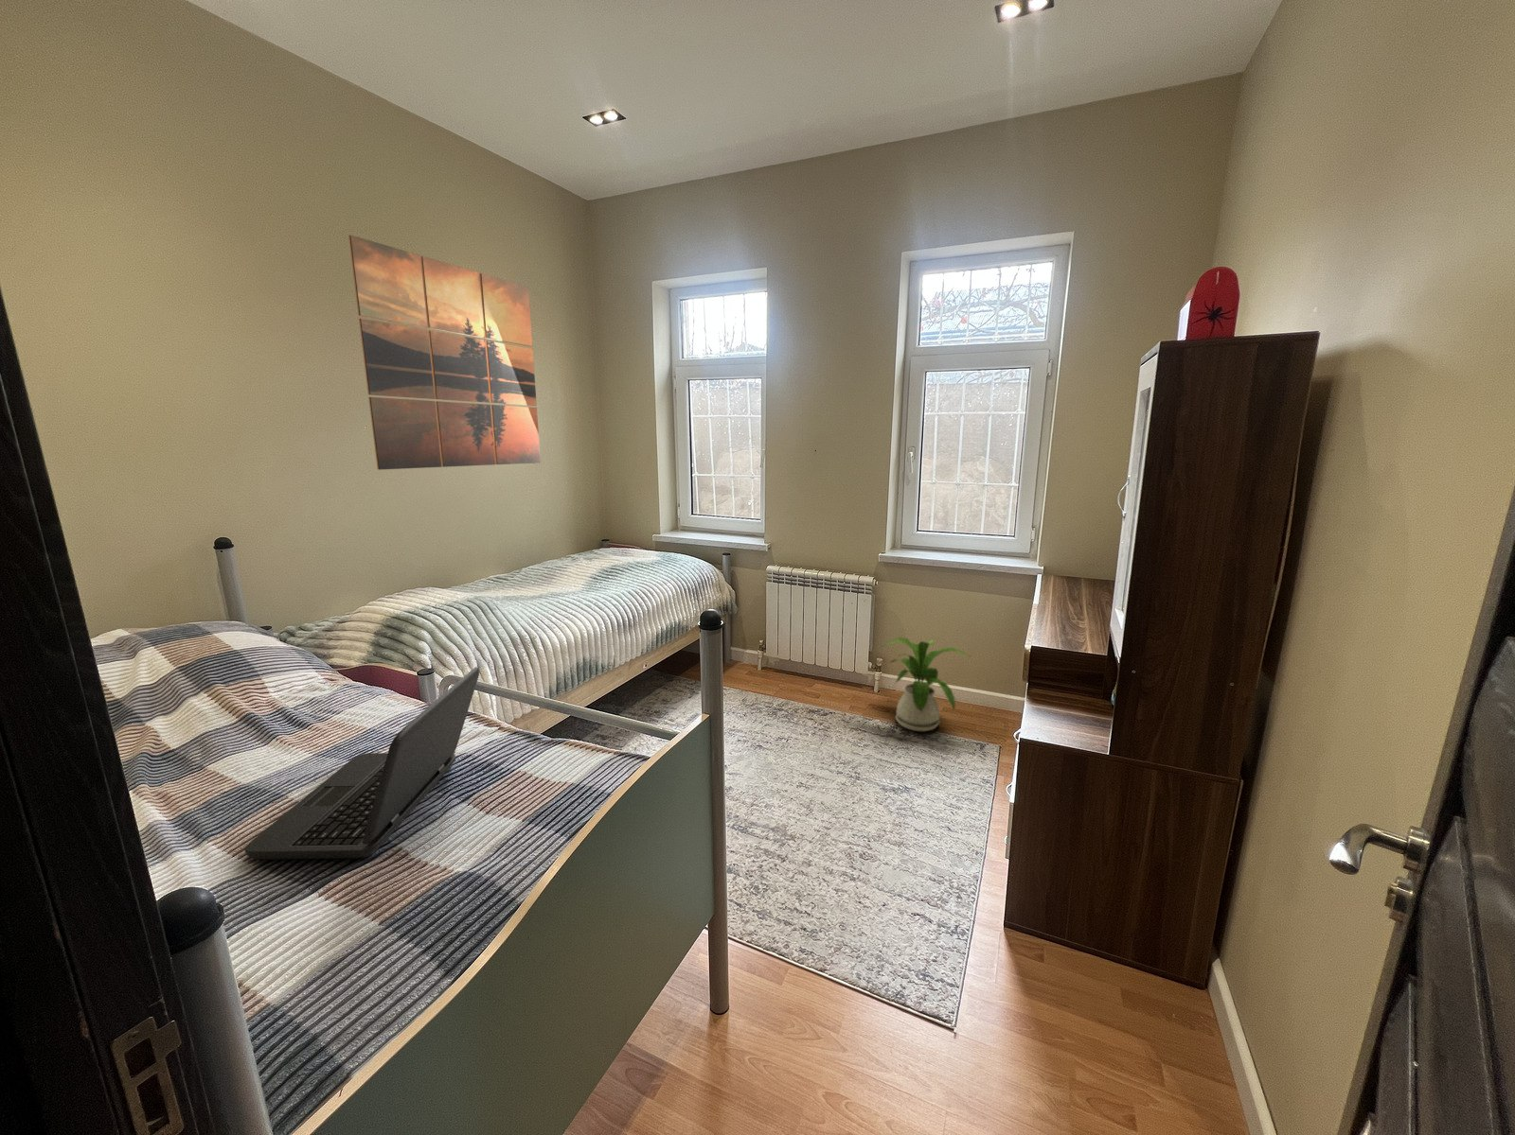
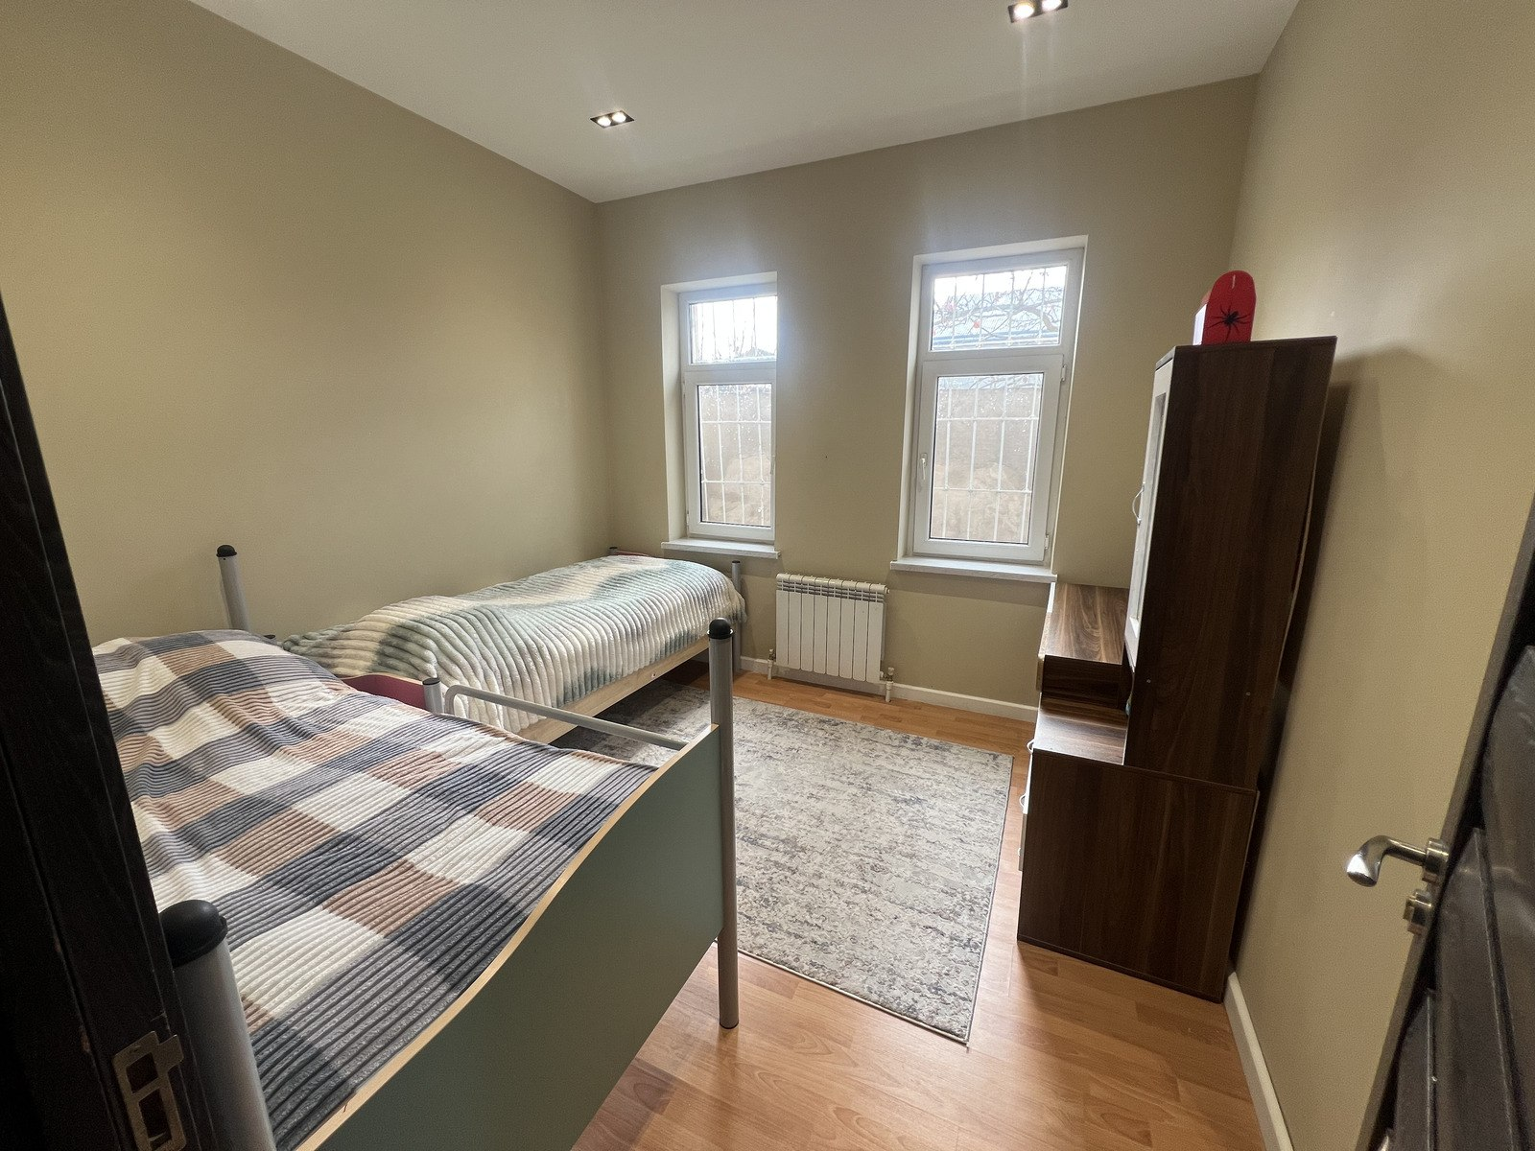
- laptop [245,666,480,861]
- wall art [347,235,542,471]
- house plant [880,637,971,732]
